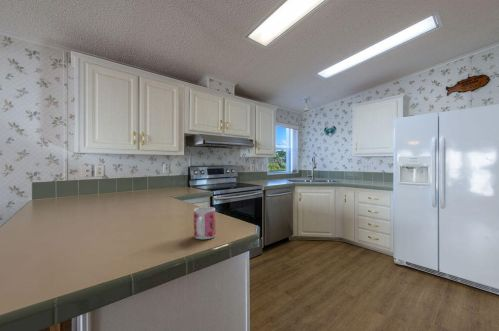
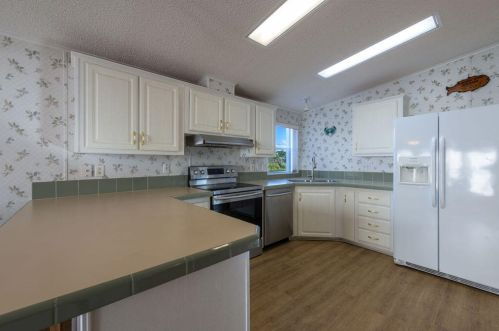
- mug [193,206,217,240]
